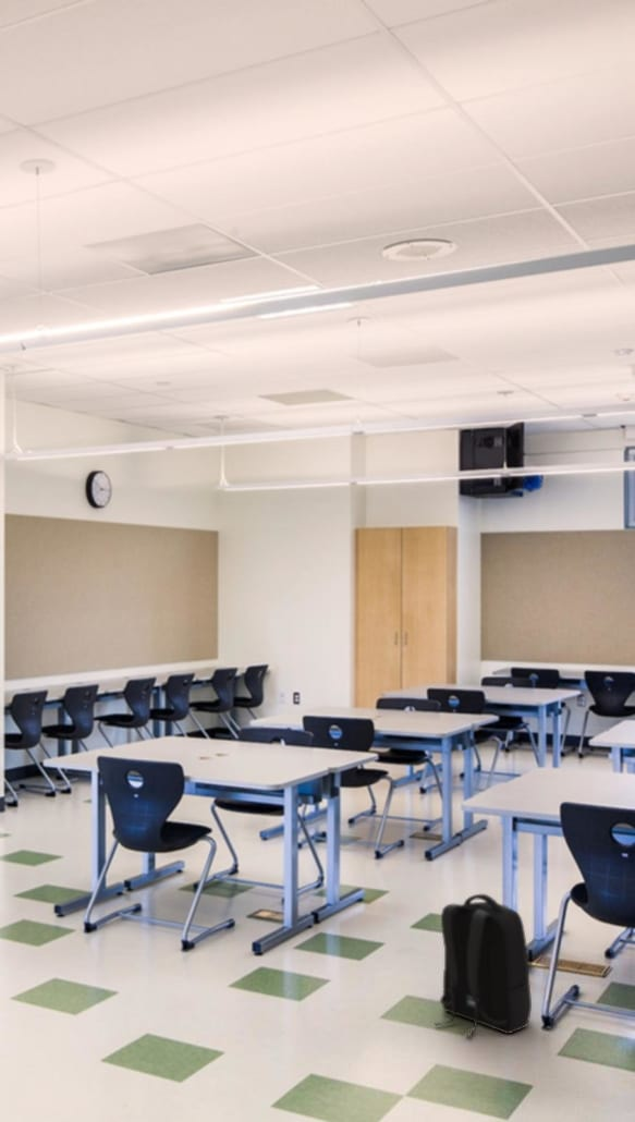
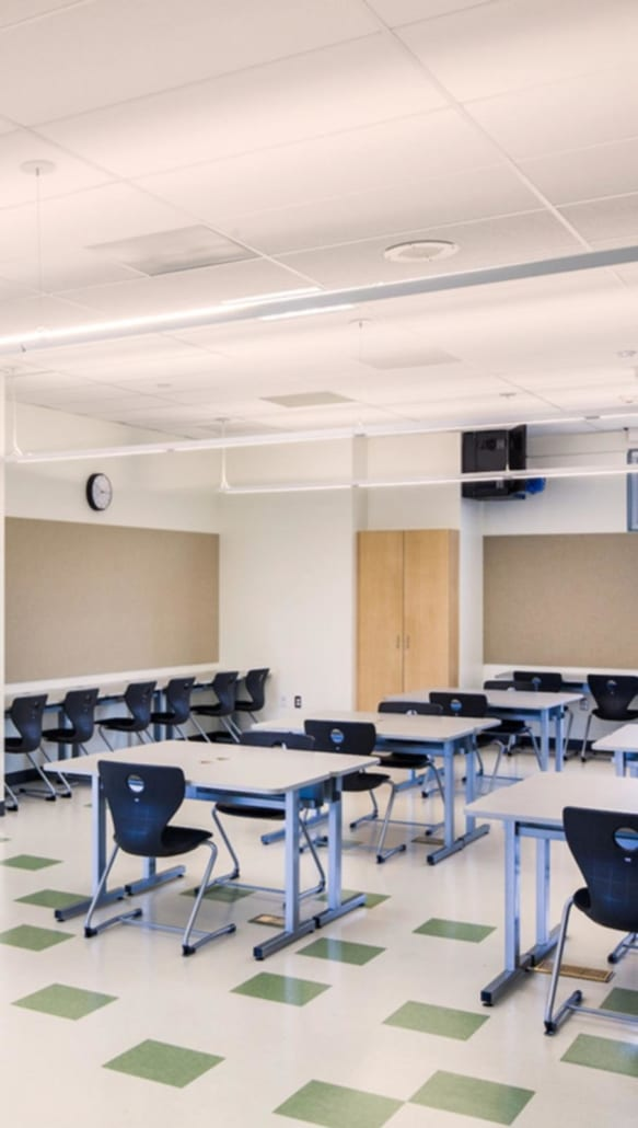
- backpack [433,893,533,1039]
